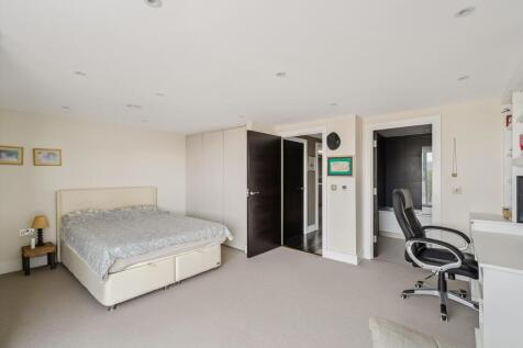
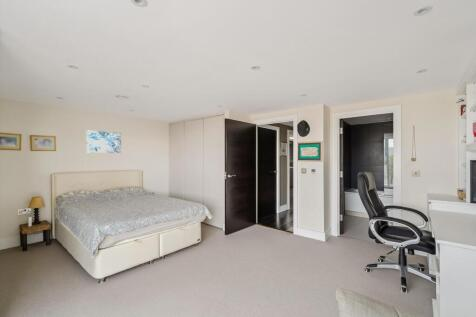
+ wall art [85,129,122,154]
